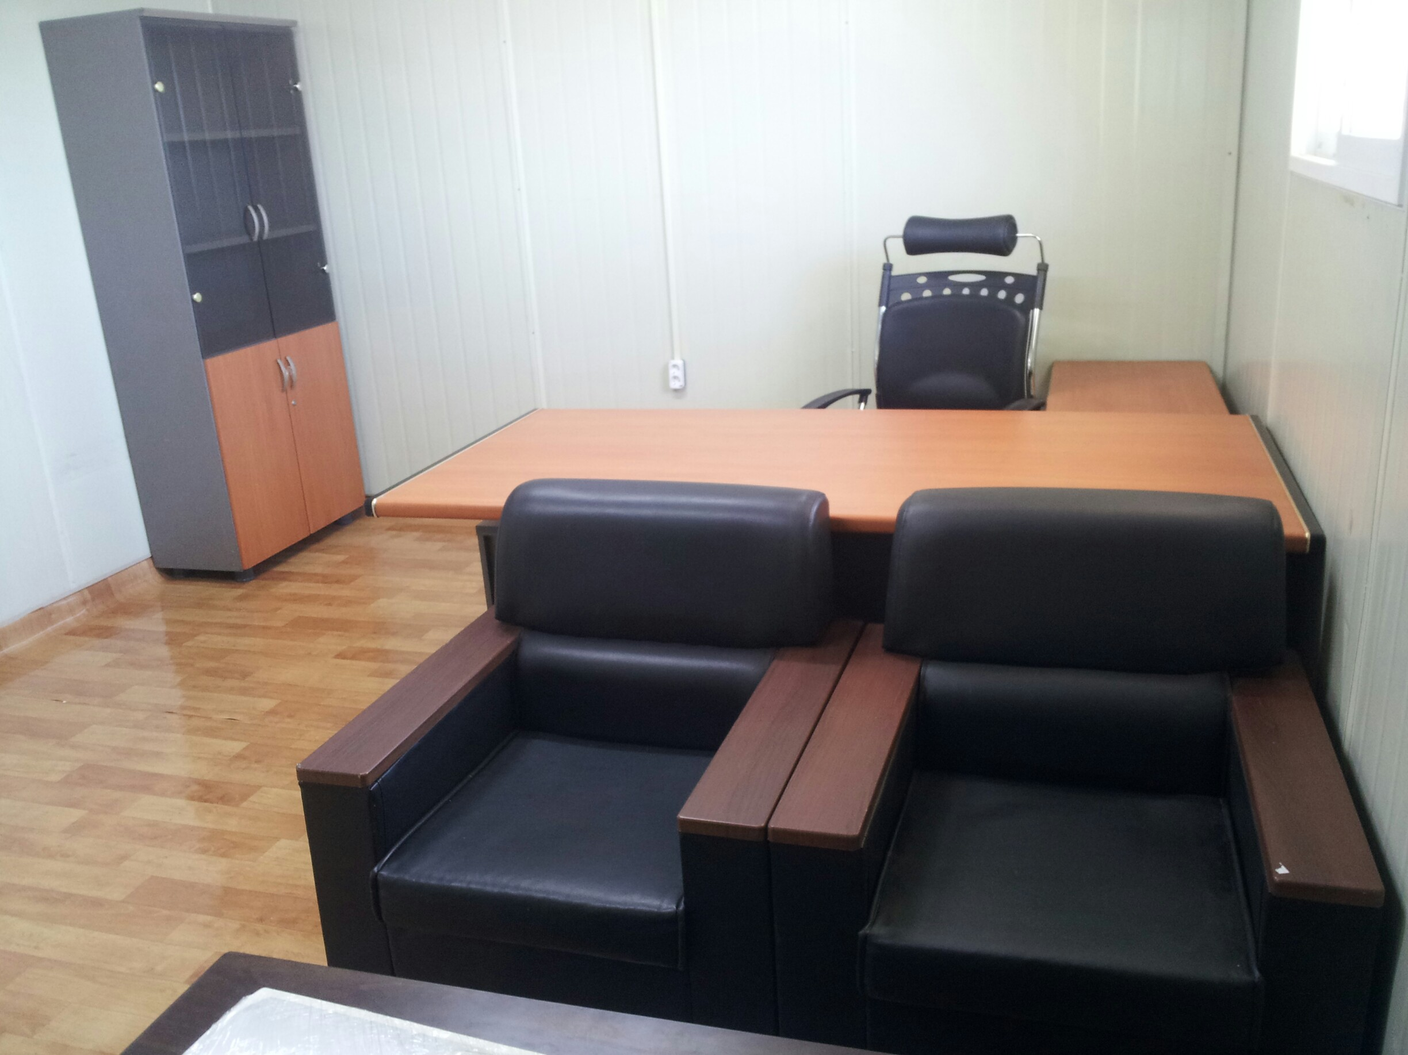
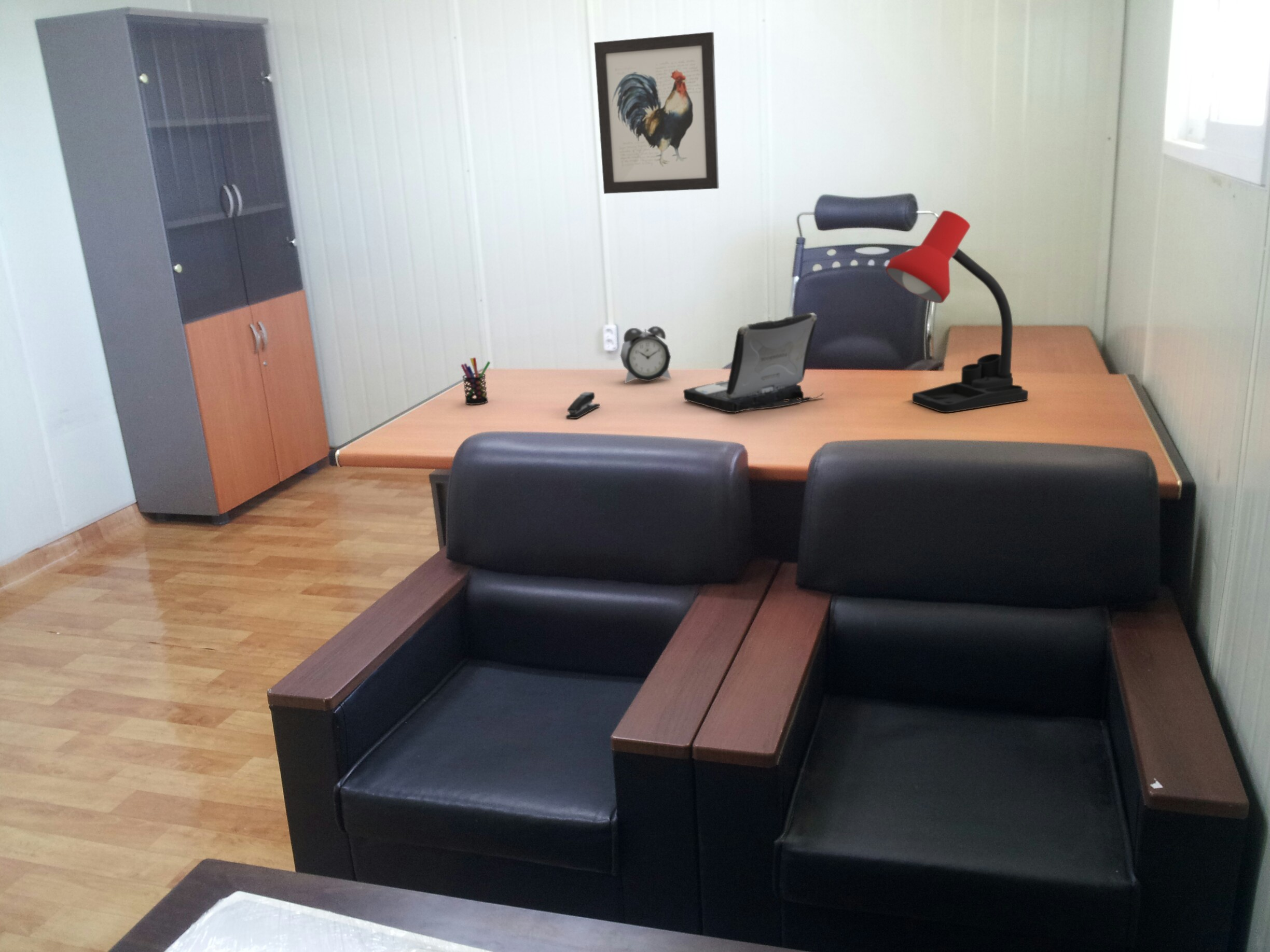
+ pen holder [460,357,491,405]
+ laptop [683,312,824,413]
+ desk lamp [885,210,1029,413]
+ alarm clock [619,326,672,384]
+ stapler [565,391,601,419]
+ wall art [593,32,720,194]
